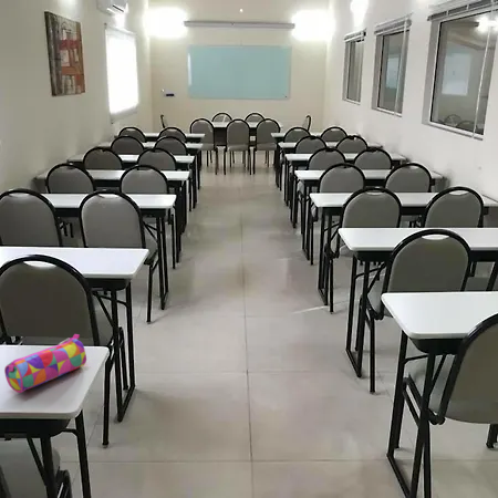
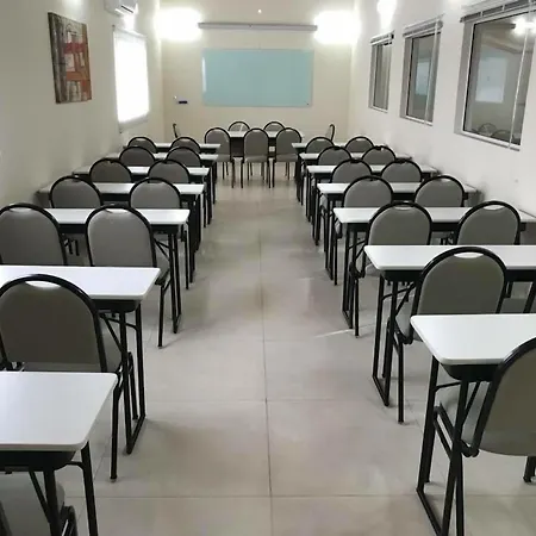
- pencil case [3,333,87,394]
